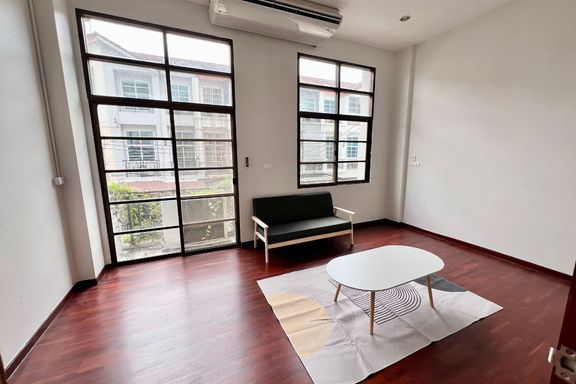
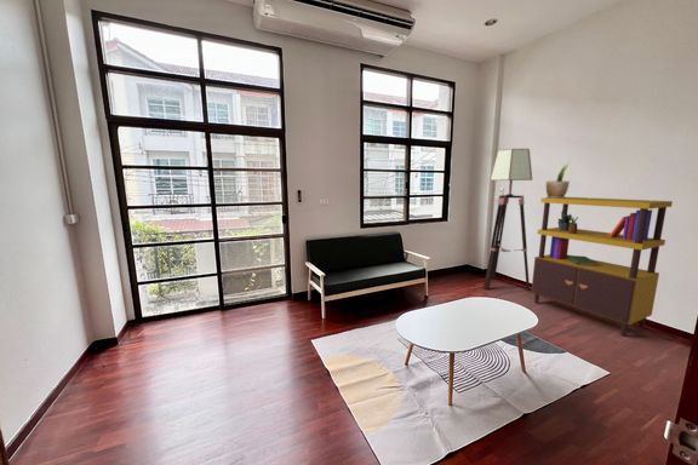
+ potted plant [545,162,571,199]
+ floor lamp [482,148,533,292]
+ bookcase [530,196,674,337]
